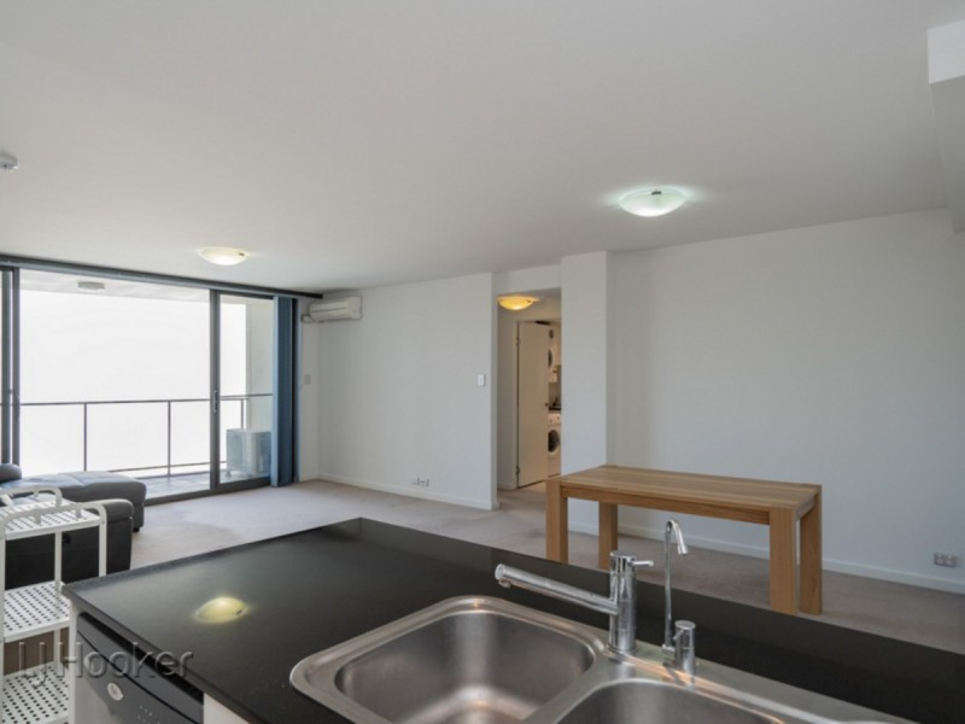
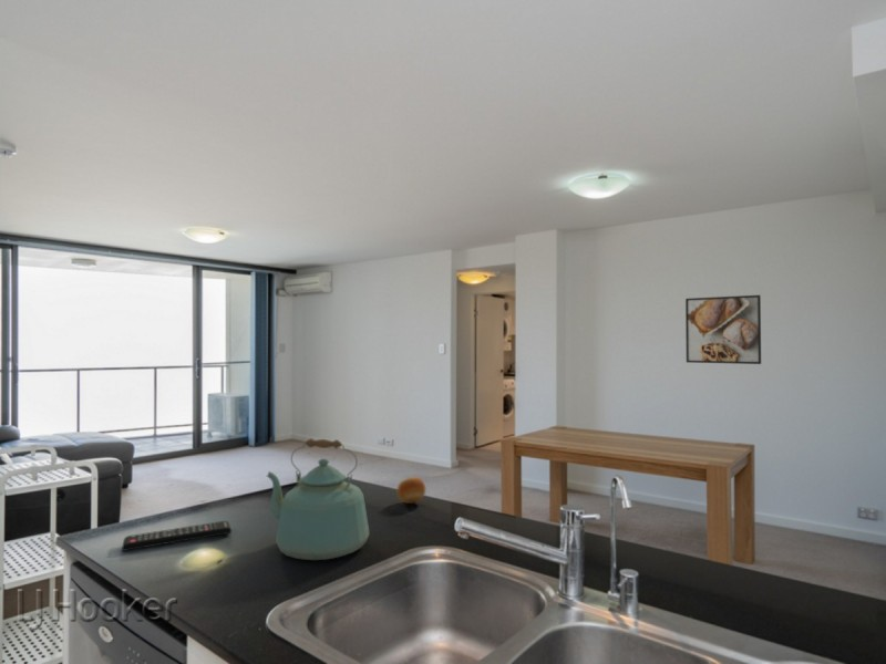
+ fruit [395,476,426,505]
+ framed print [684,294,762,365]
+ remote control [121,520,233,552]
+ kettle [266,437,370,561]
